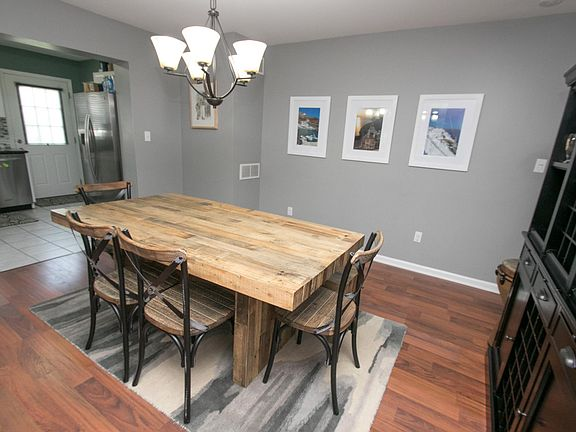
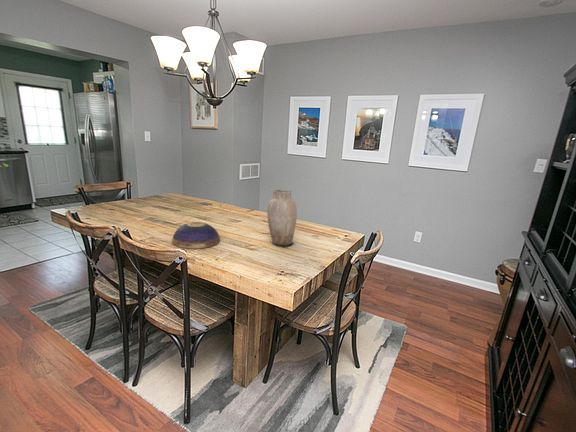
+ decorative bowl [171,221,221,250]
+ vase [266,189,298,247]
